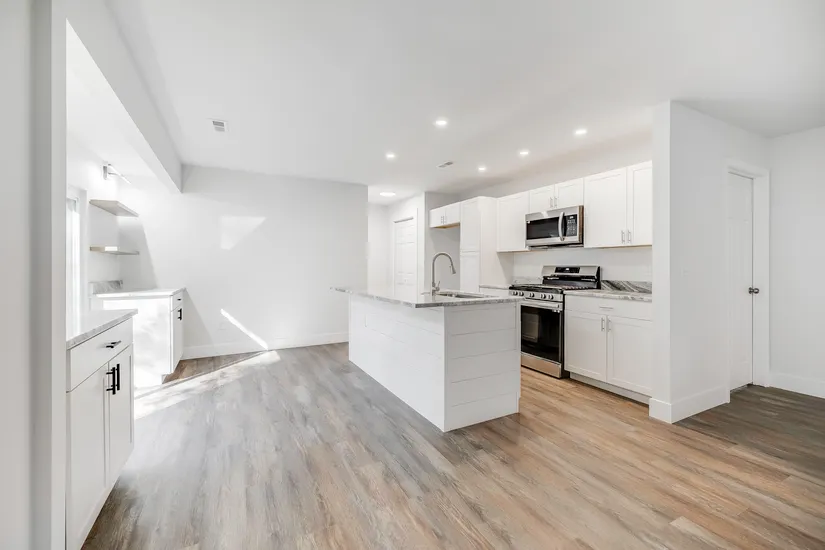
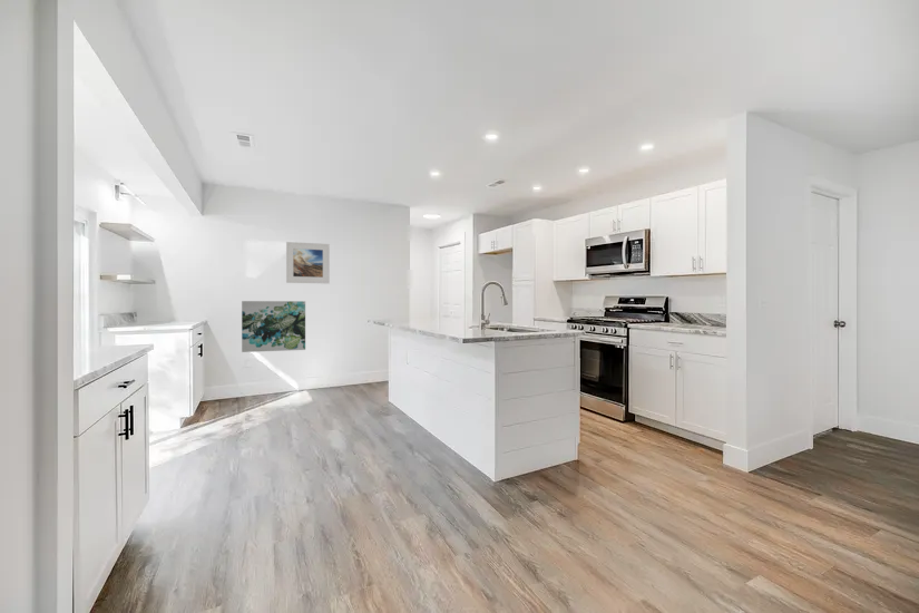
+ wall art [241,300,306,353]
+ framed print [285,241,331,284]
